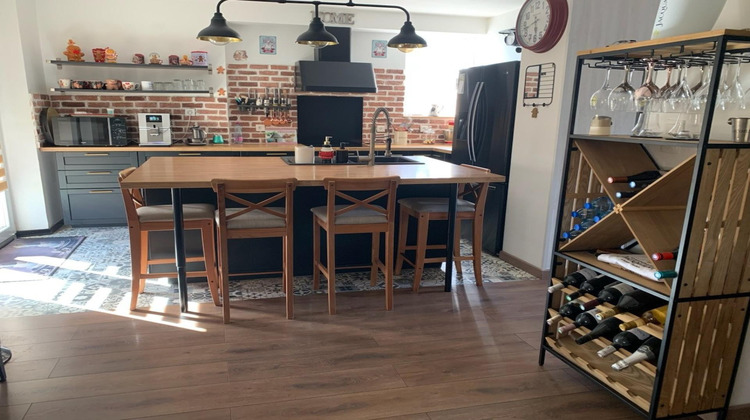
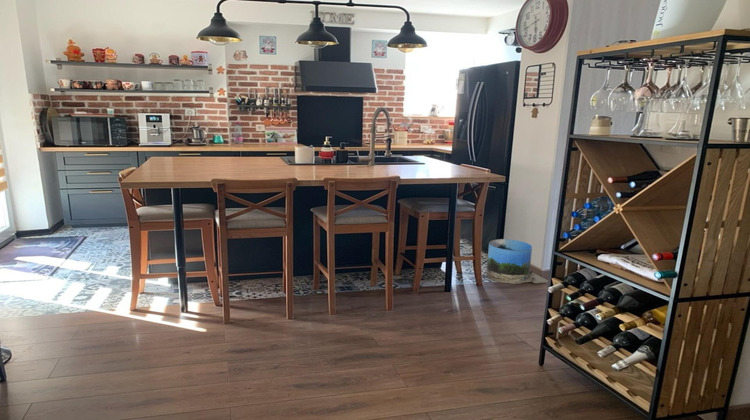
+ trash can [486,238,549,285]
